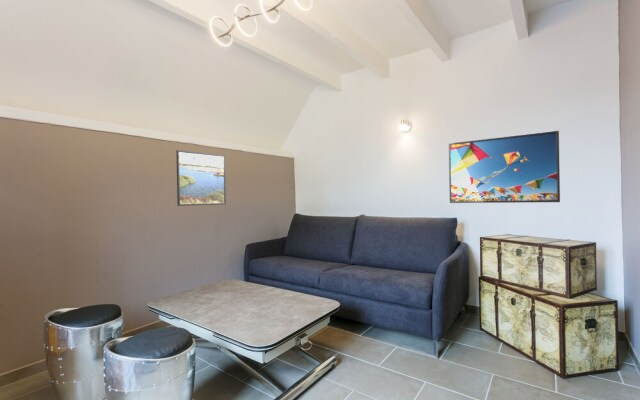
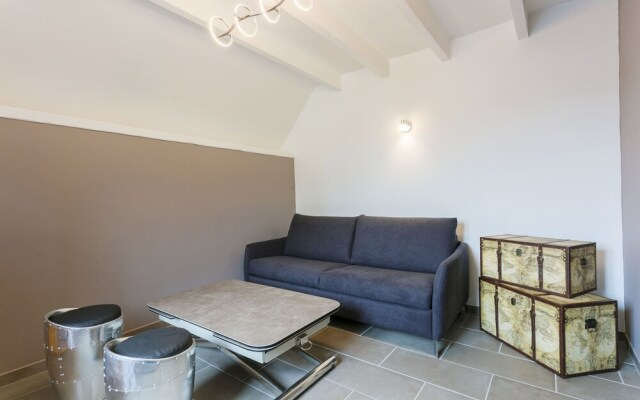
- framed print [175,149,227,207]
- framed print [448,130,561,204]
